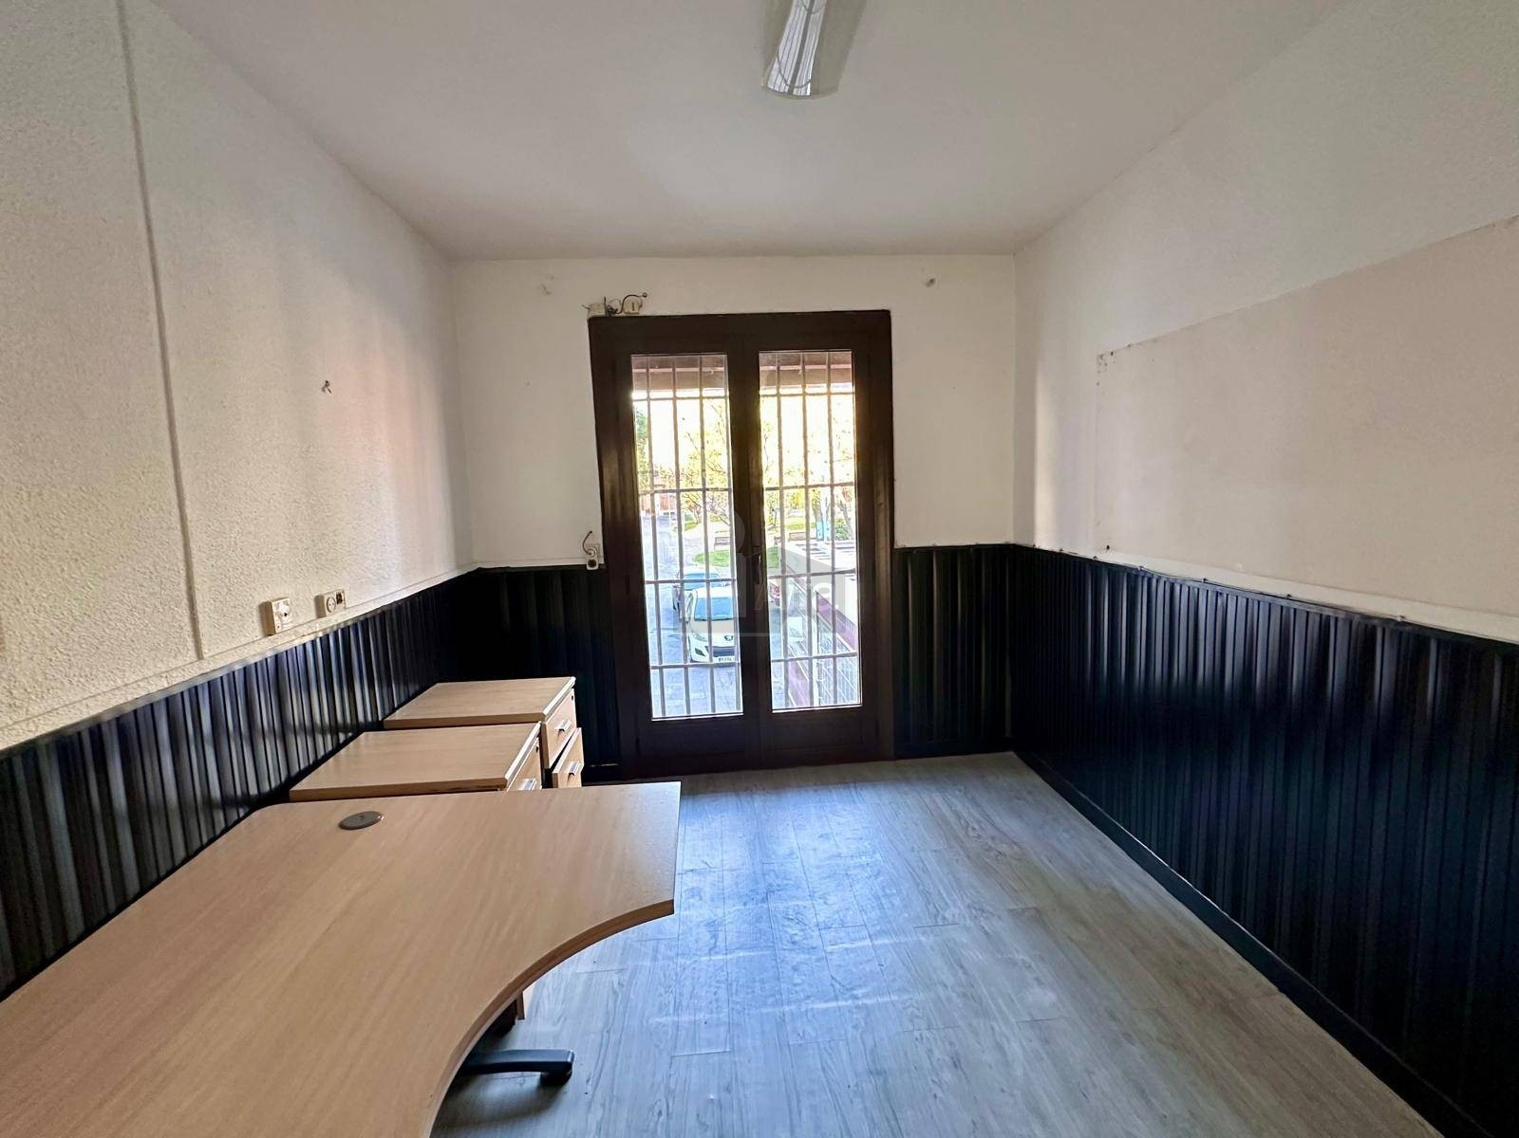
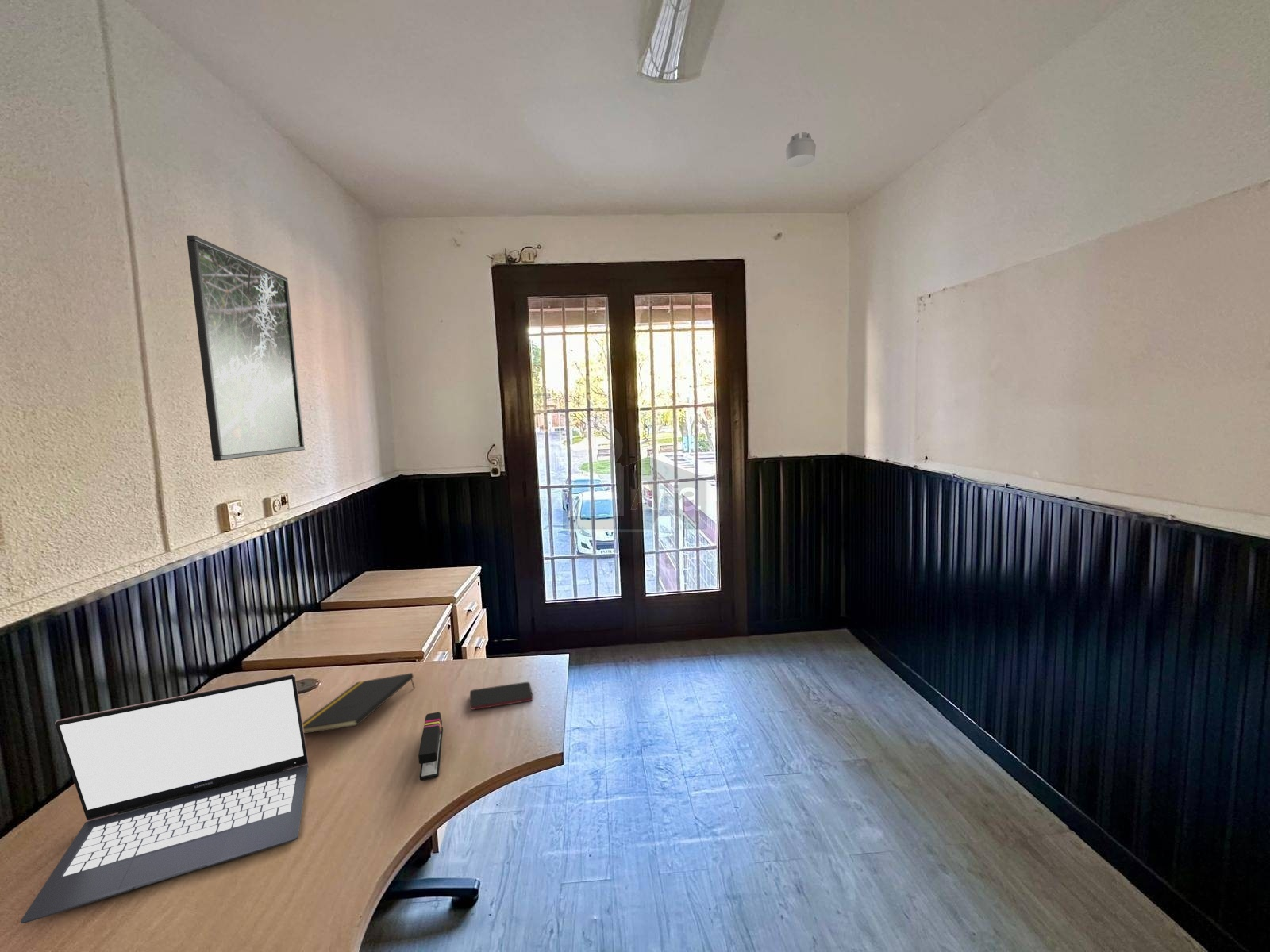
+ smoke detector [785,132,817,167]
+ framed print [186,234,306,462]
+ laptop [20,674,310,924]
+ stapler [418,712,444,781]
+ notepad [302,672,416,735]
+ smartphone [469,681,533,711]
